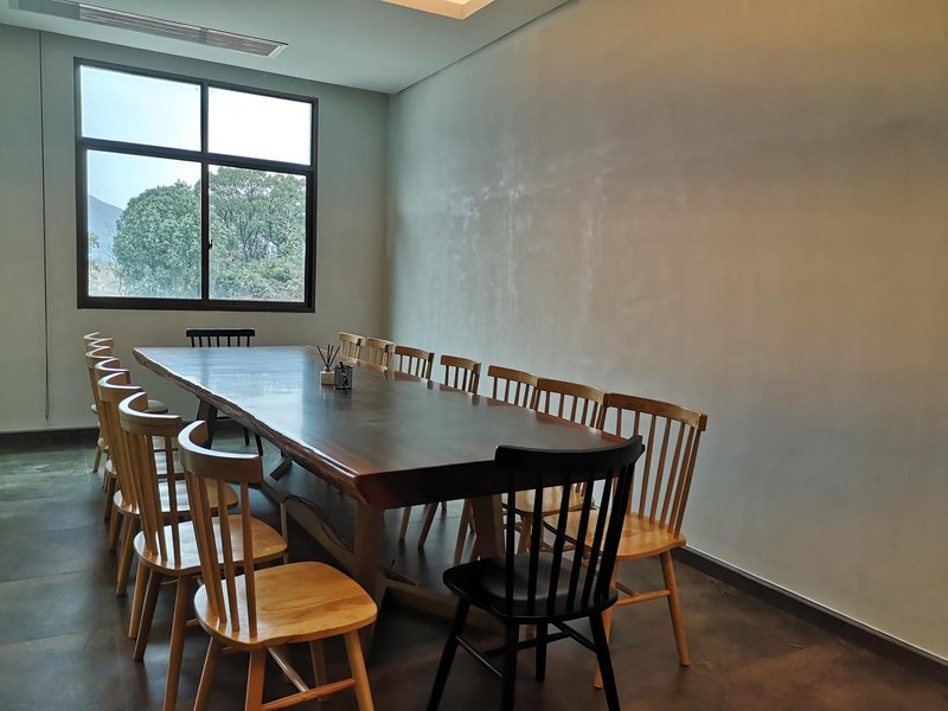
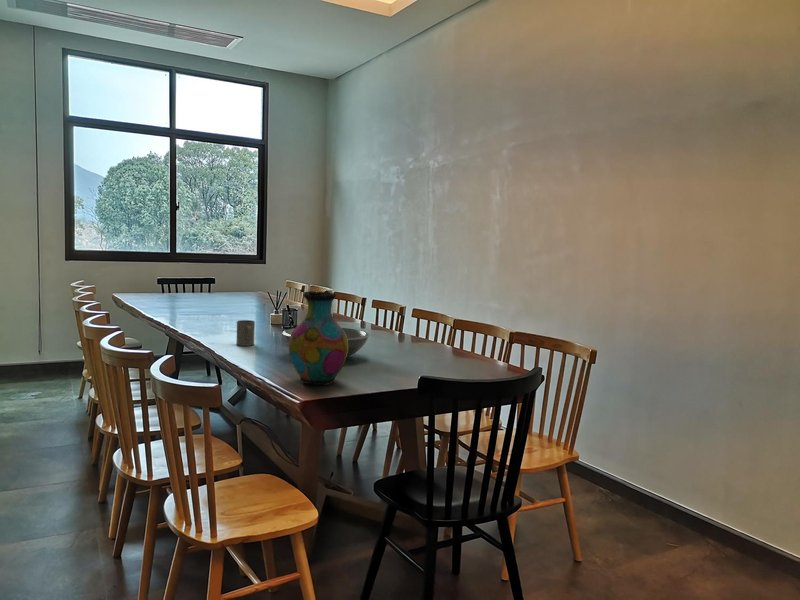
+ fruit bowl [282,323,370,358]
+ mug [236,319,256,347]
+ vase [288,290,348,386]
